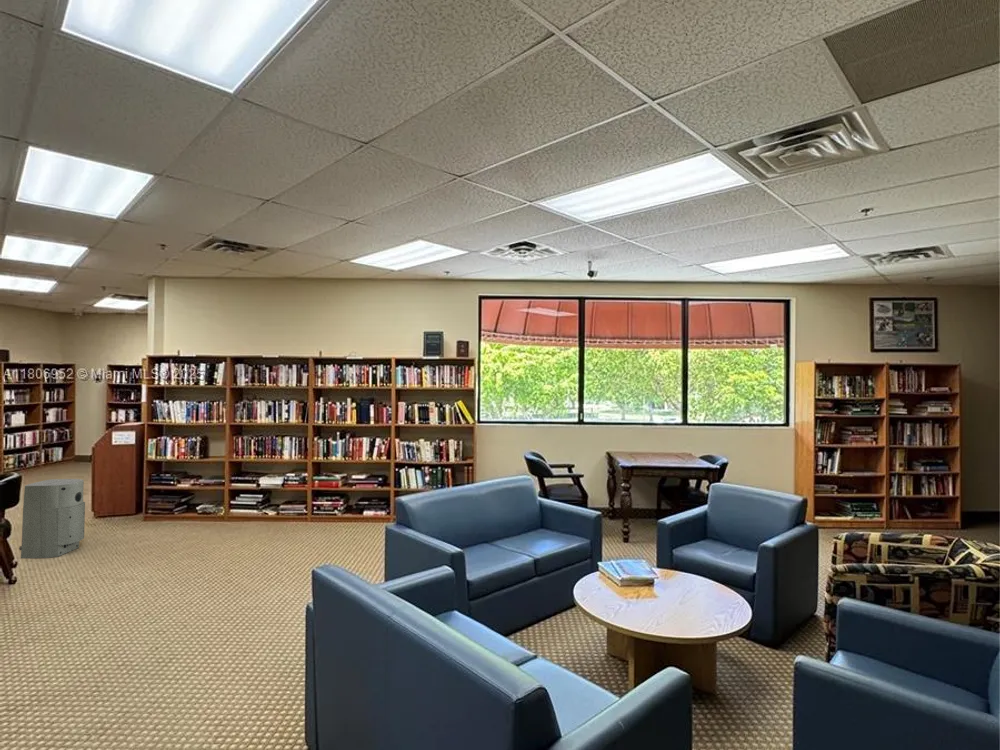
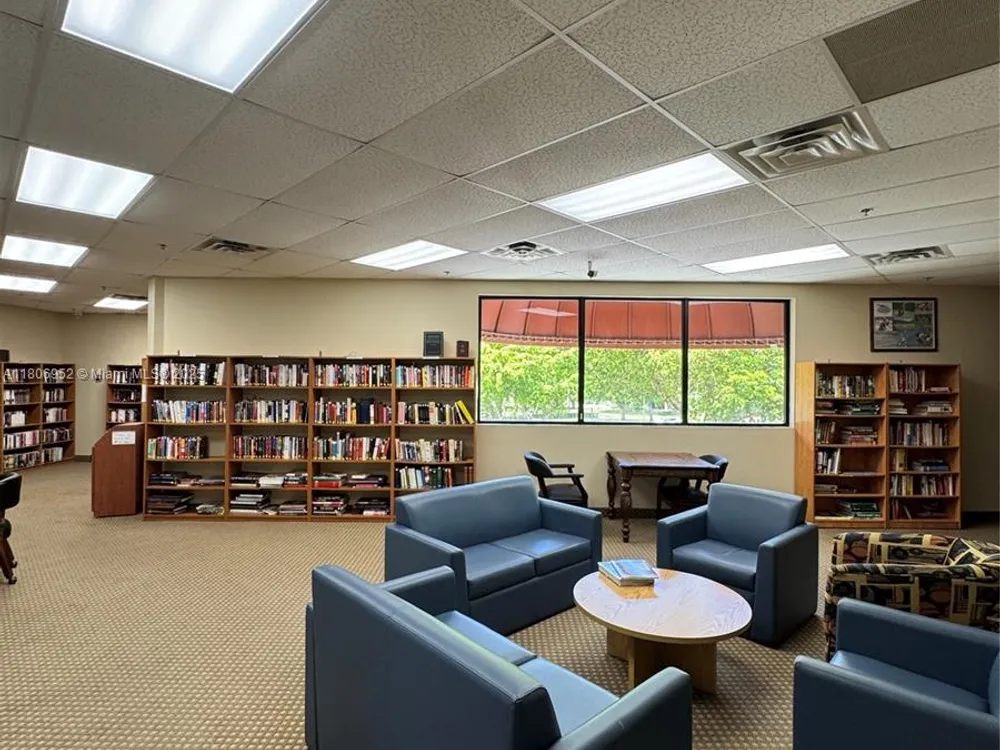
- air purifier [18,478,86,559]
